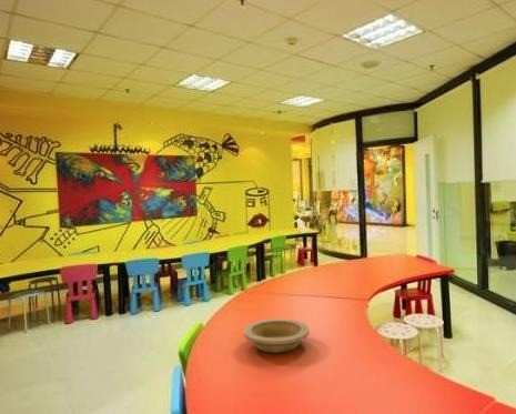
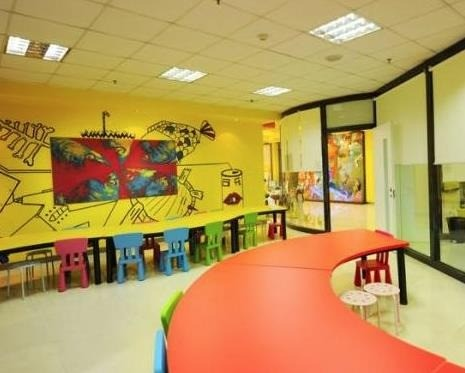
- bowl [243,317,311,354]
